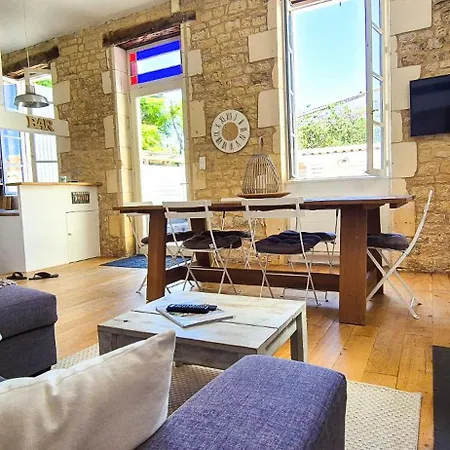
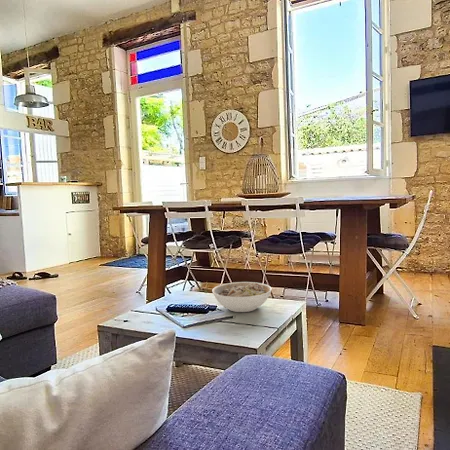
+ bowl [211,281,273,313]
